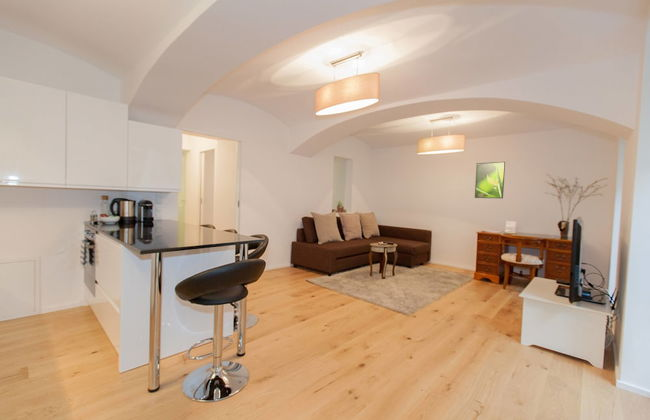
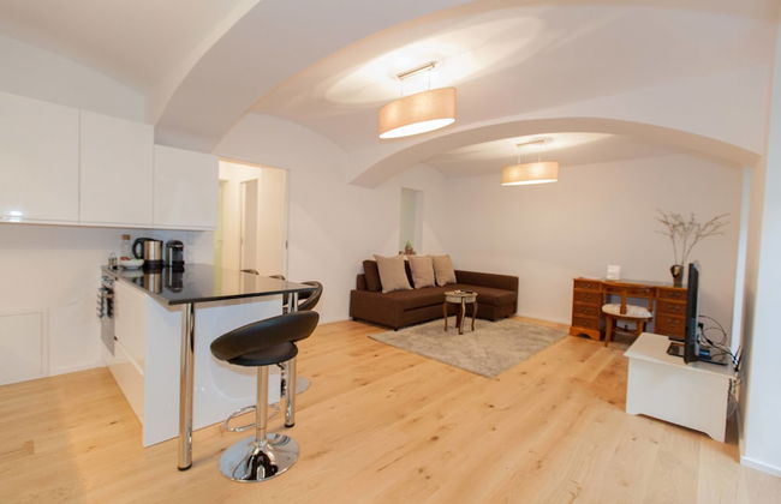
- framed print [474,161,506,199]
